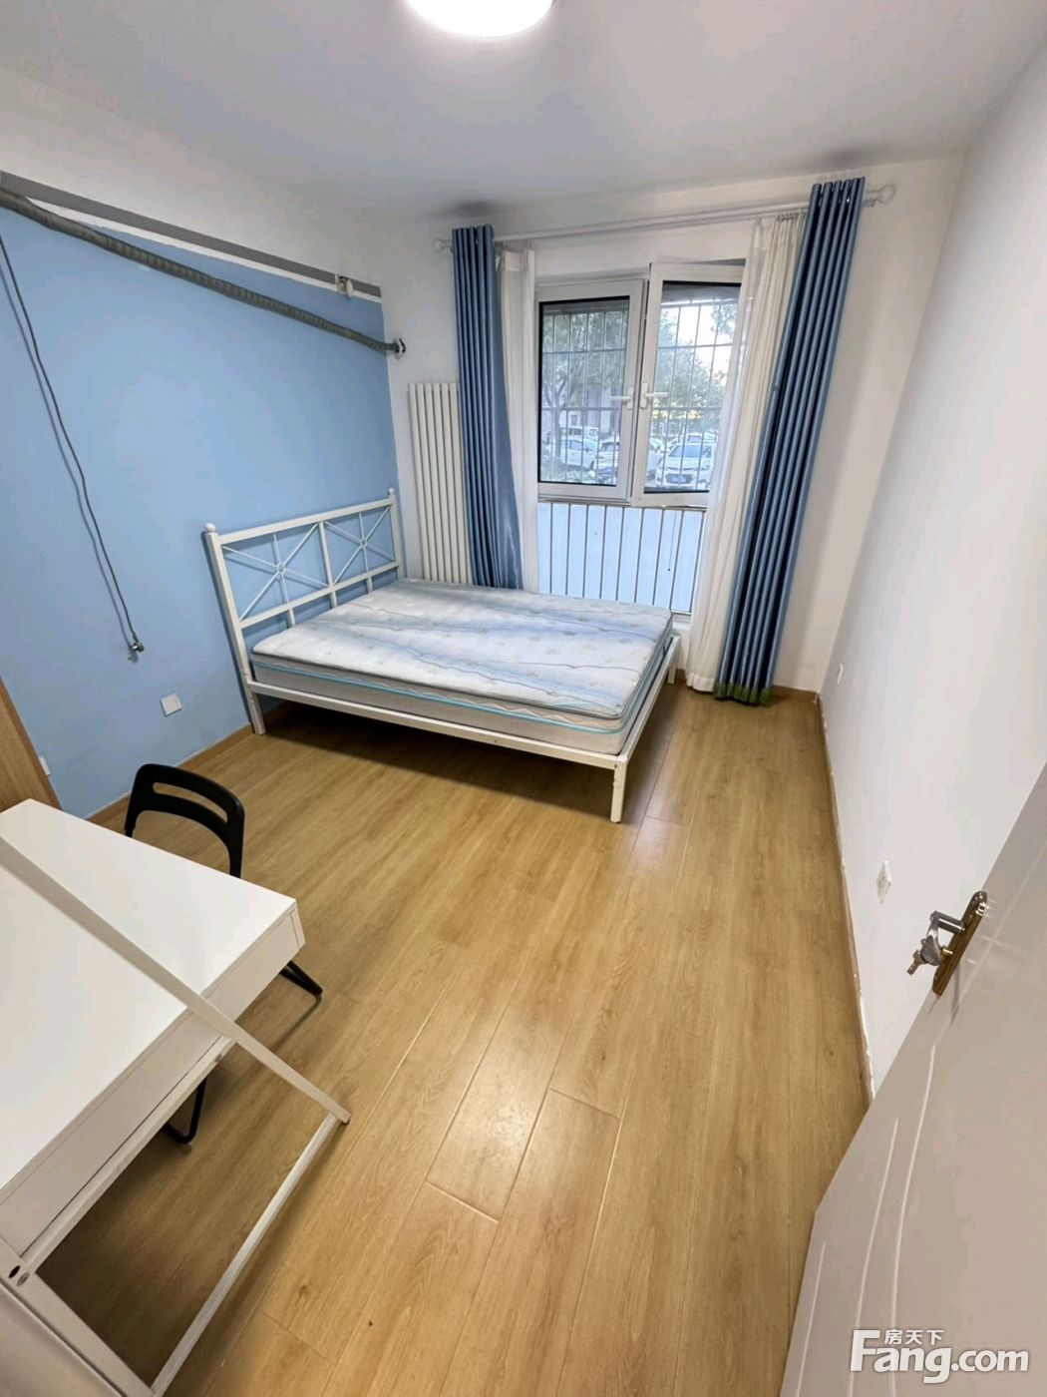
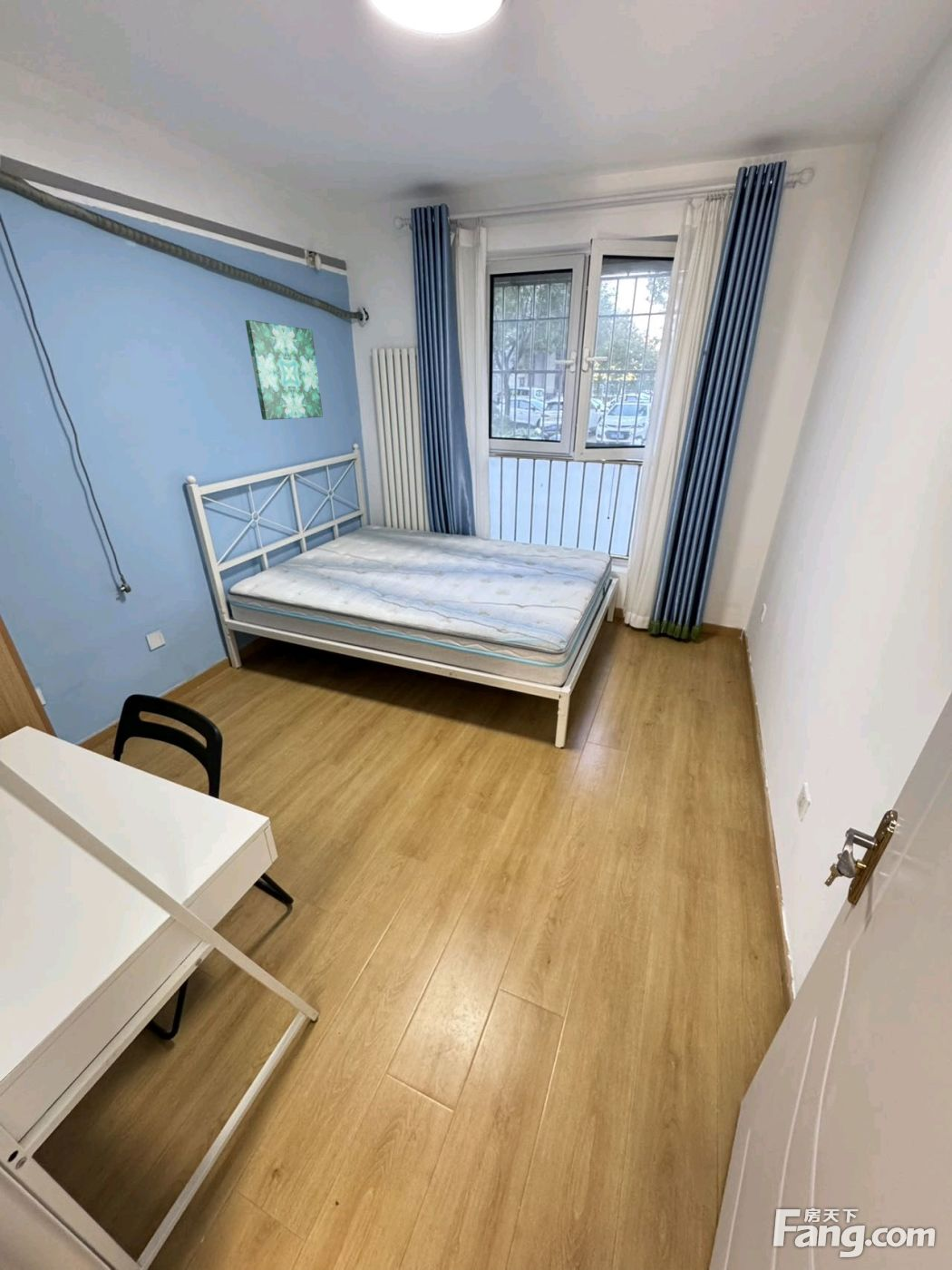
+ wall art [245,319,324,421]
